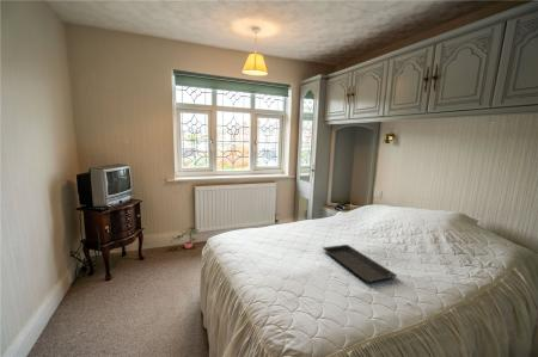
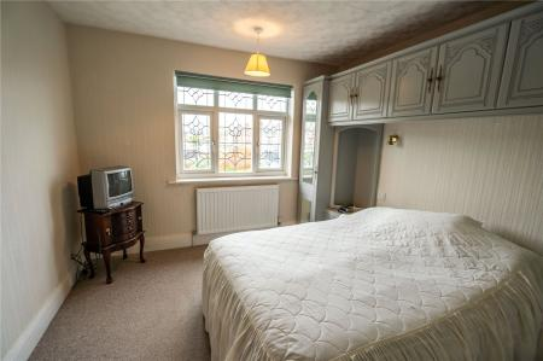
- potted plant [170,227,201,251]
- serving tray [322,244,398,283]
